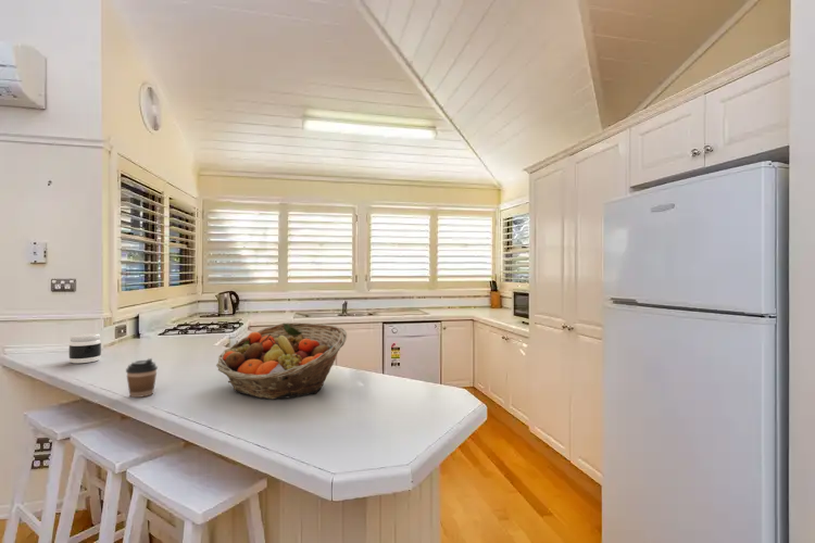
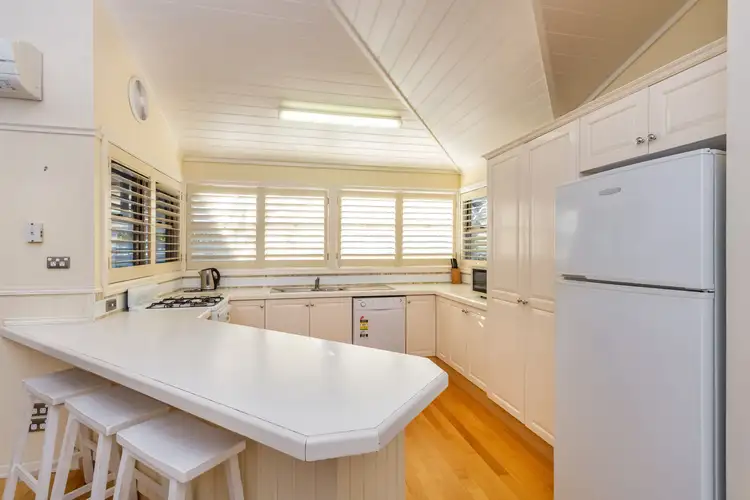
- jar [67,332,102,364]
- fruit basket [215,321,348,400]
- coffee cup [125,357,159,399]
